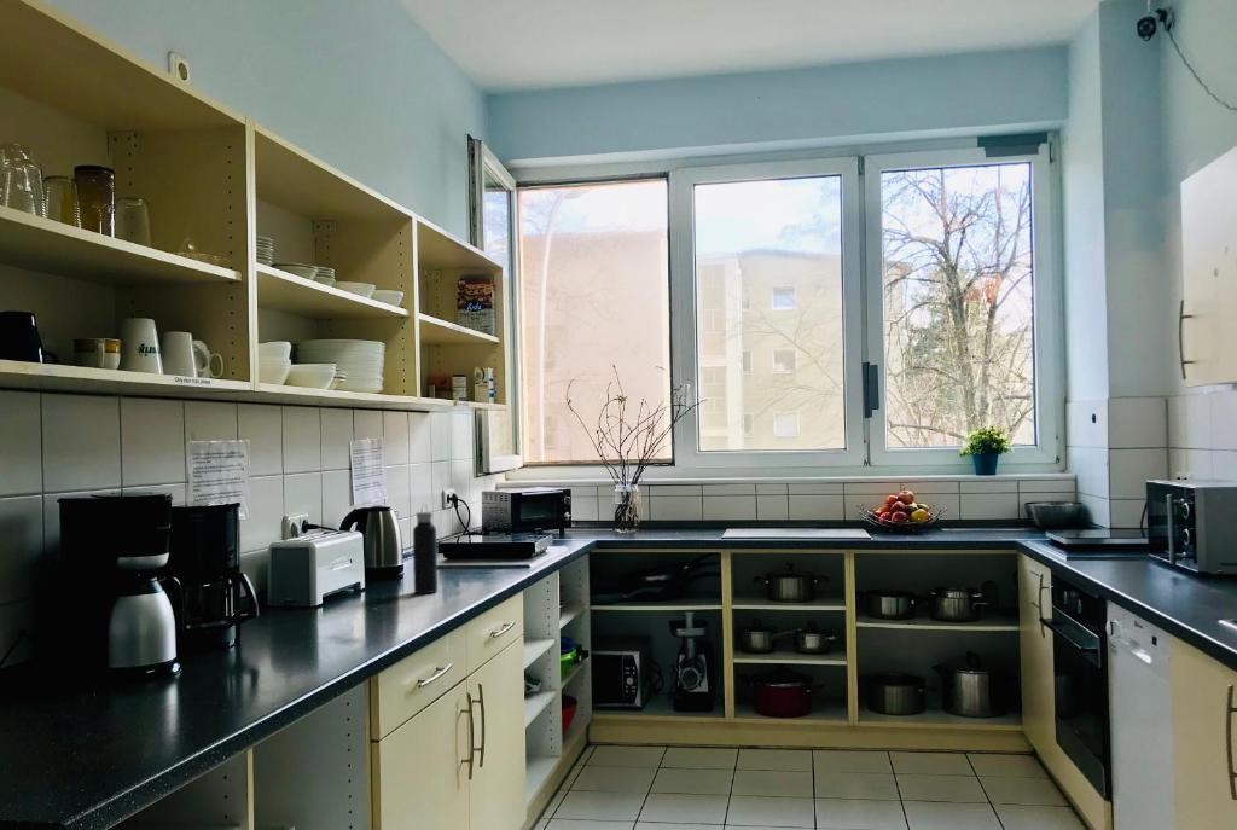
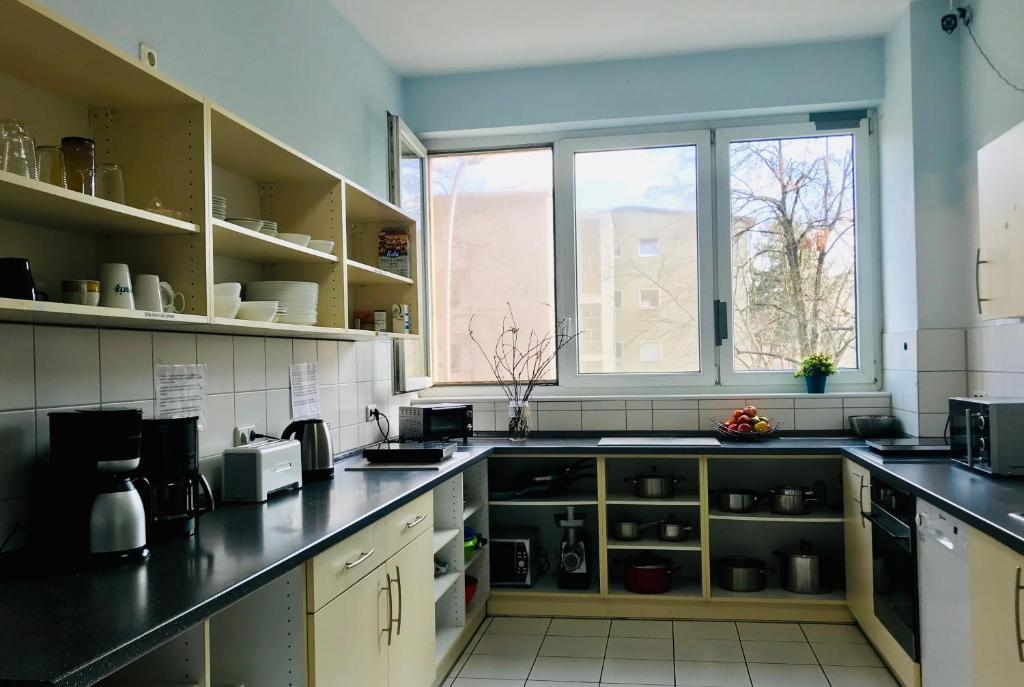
- water bottle [412,503,439,594]
